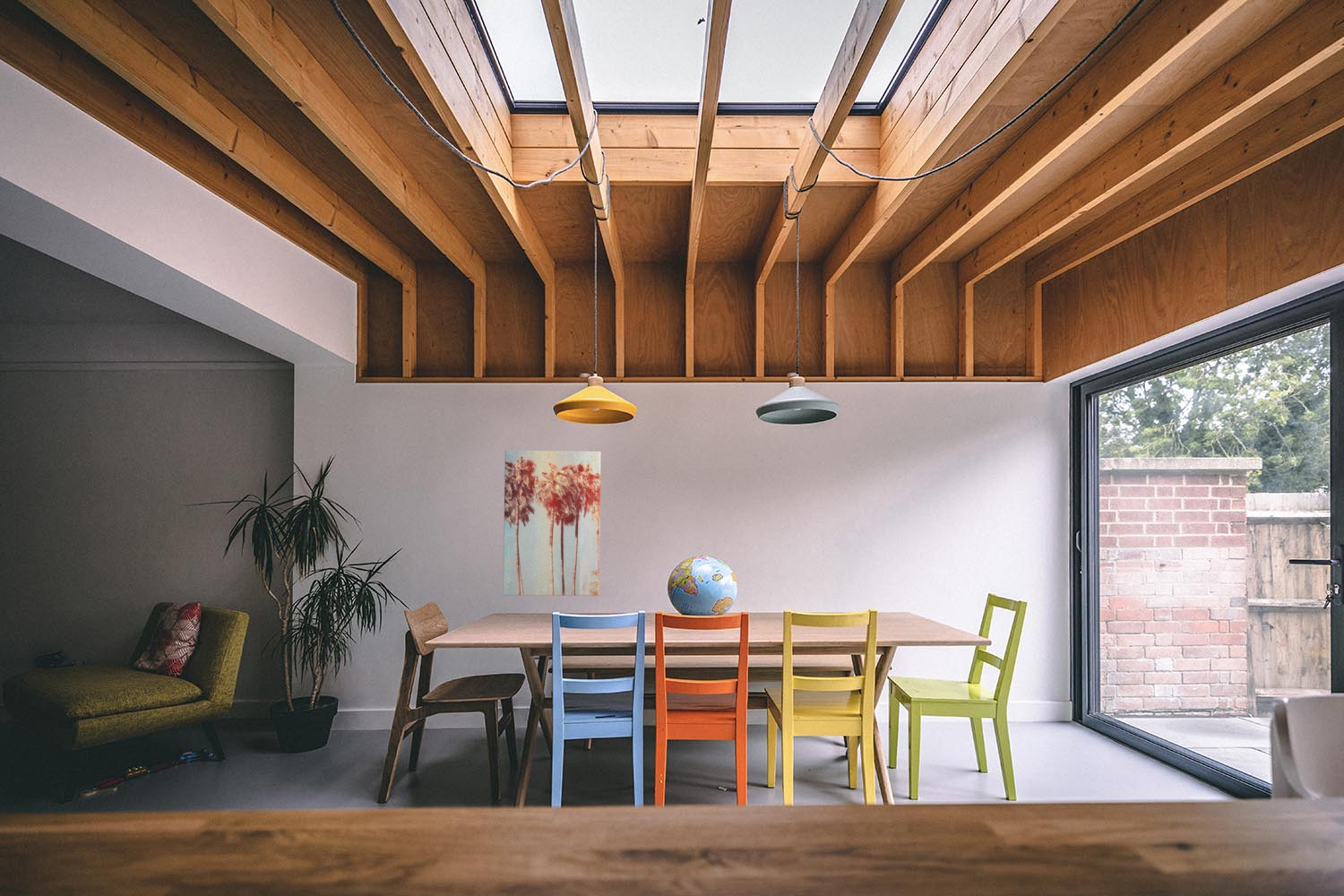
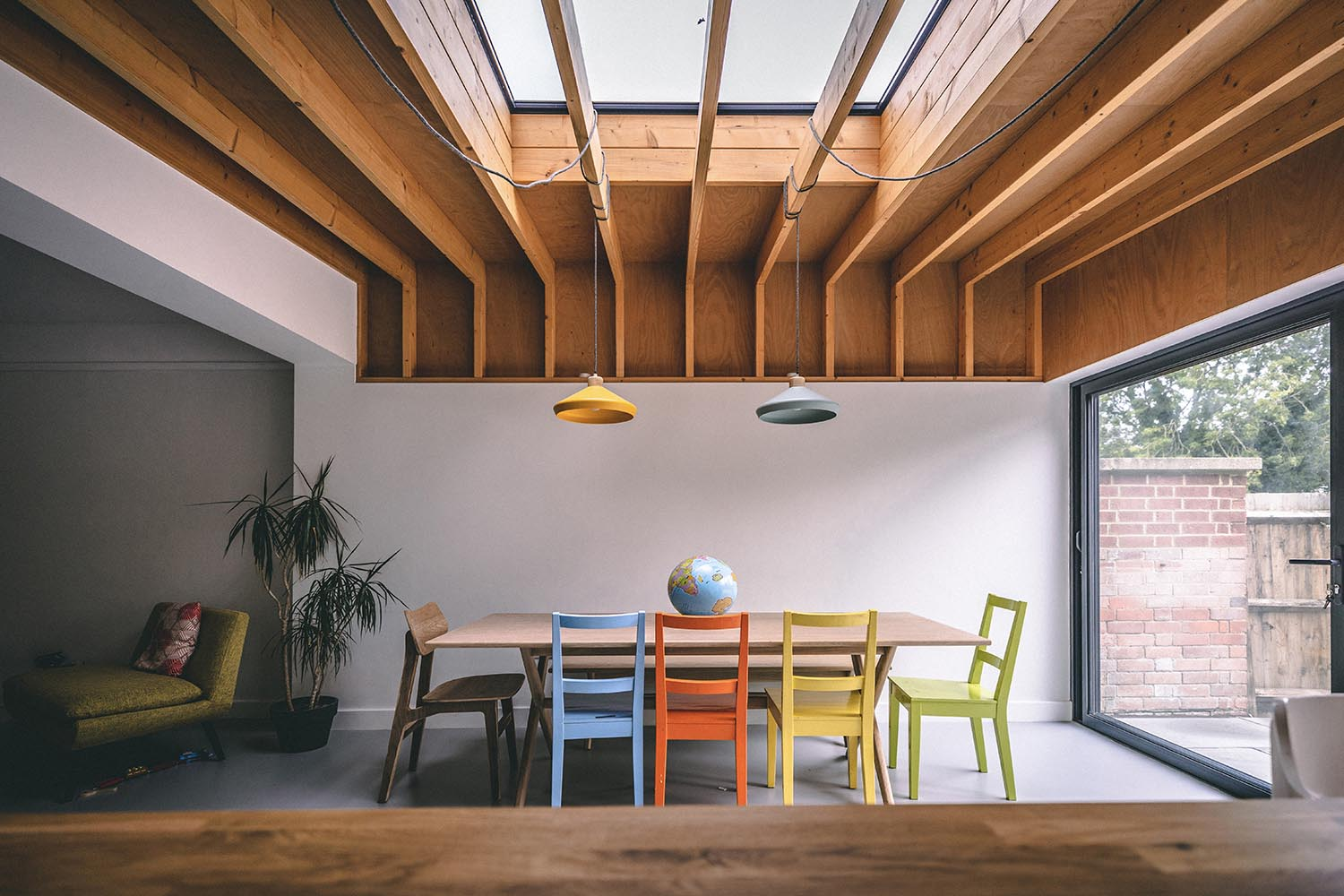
- wall art [502,450,602,597]
